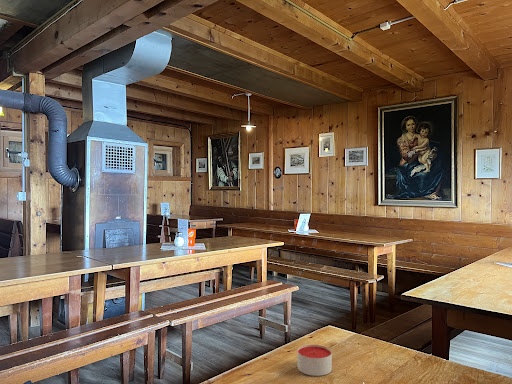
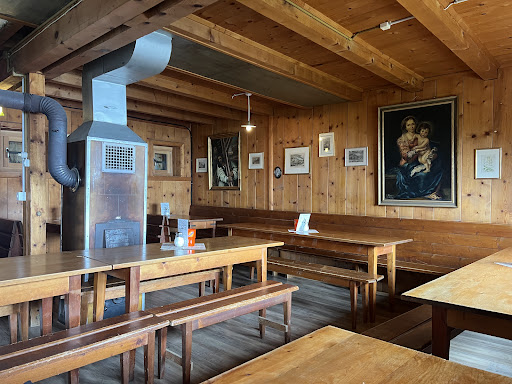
- candle [297,344,333,377]
